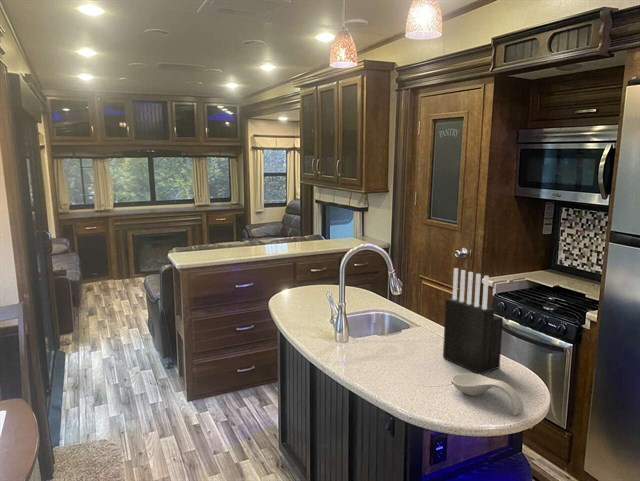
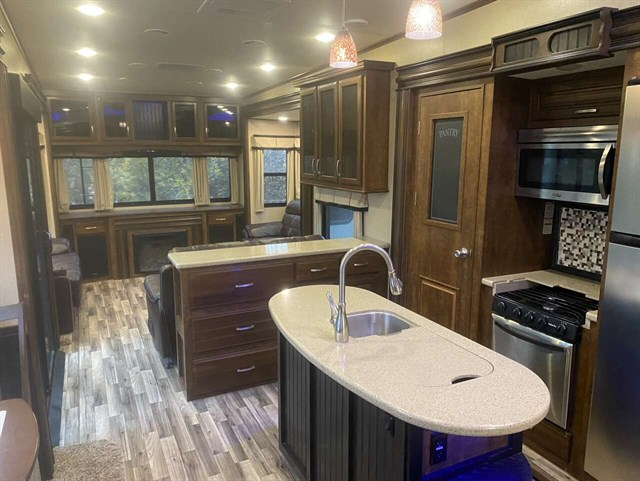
- knife block [442,267,504,375]
- spoon rest [450,372,525,416]
